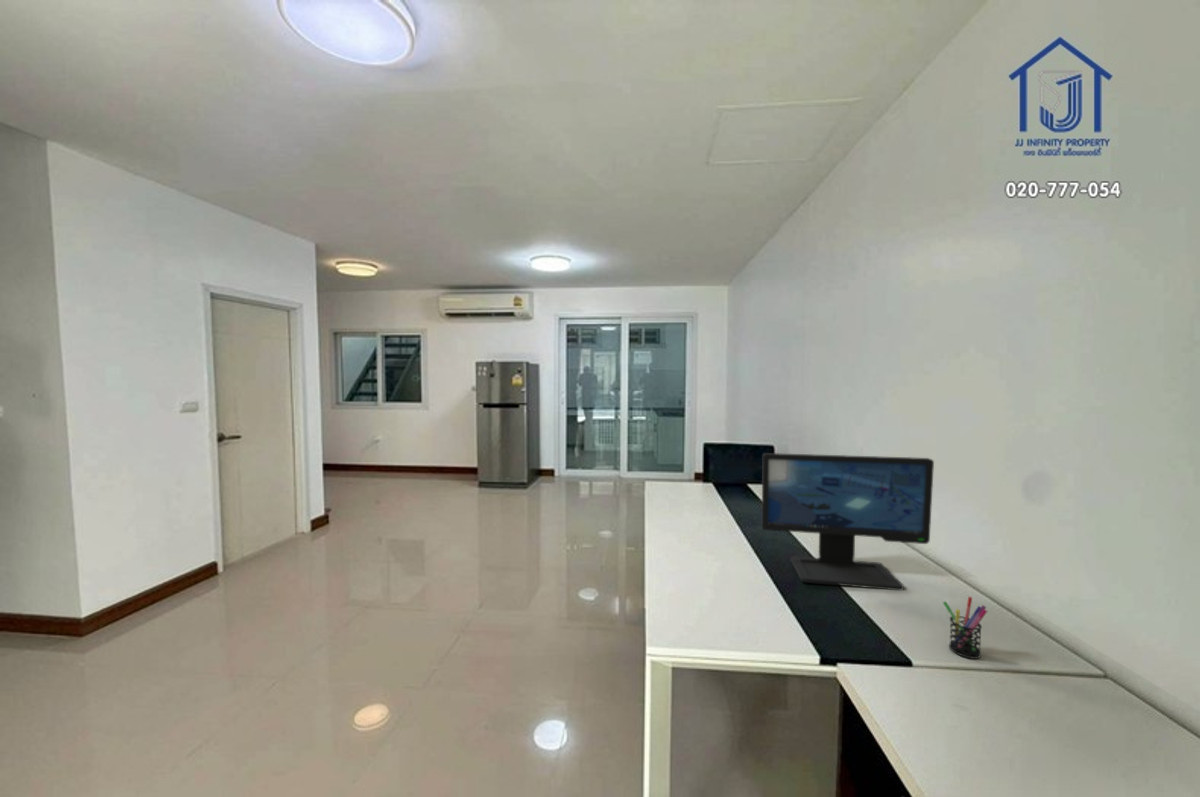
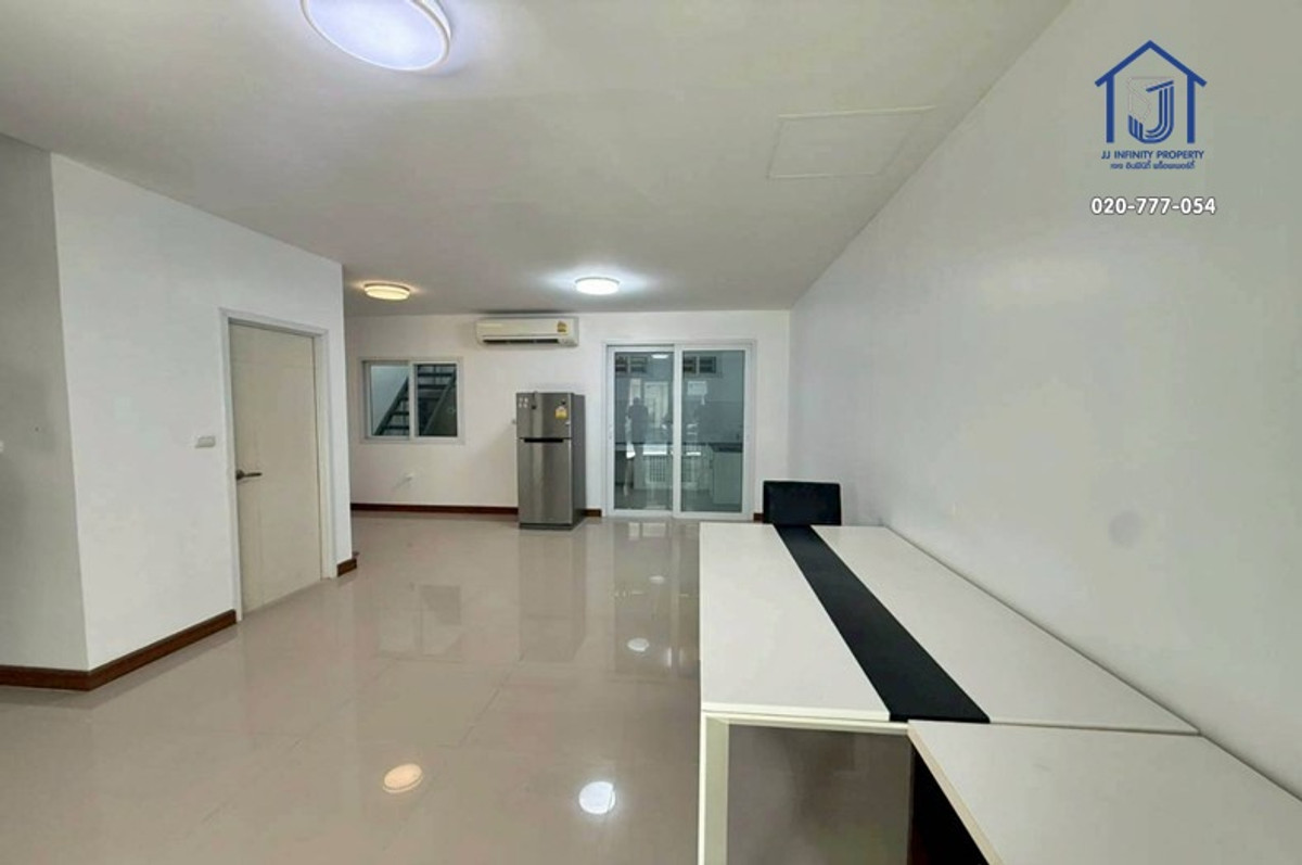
- pen holder [942,596,988,660]
- computer monitor [760,452,935,591]
